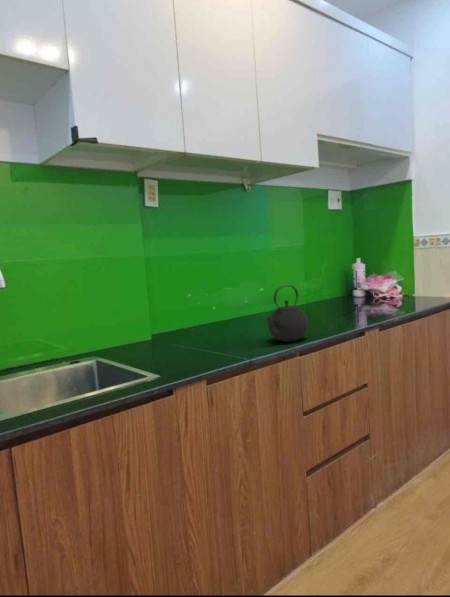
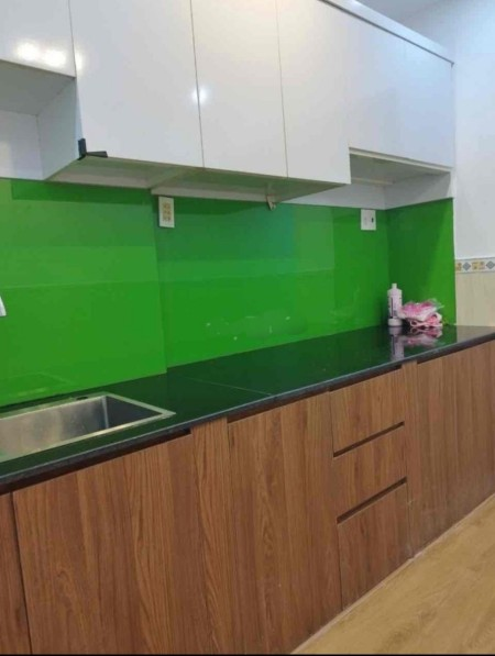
- kettle [266,284,309,343]
